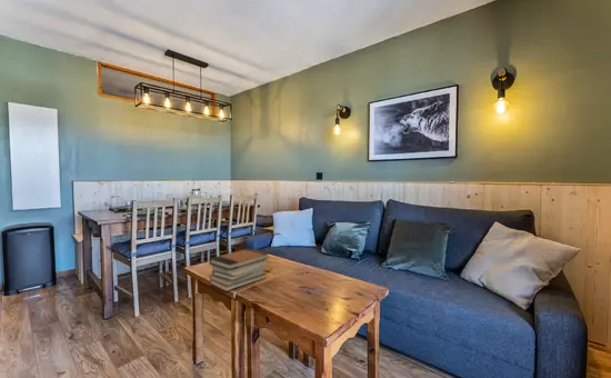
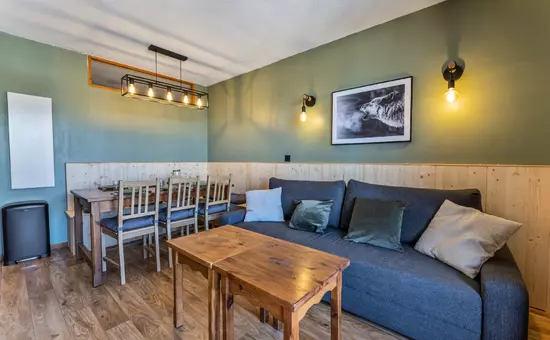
- book stack [209,247,271,292]
